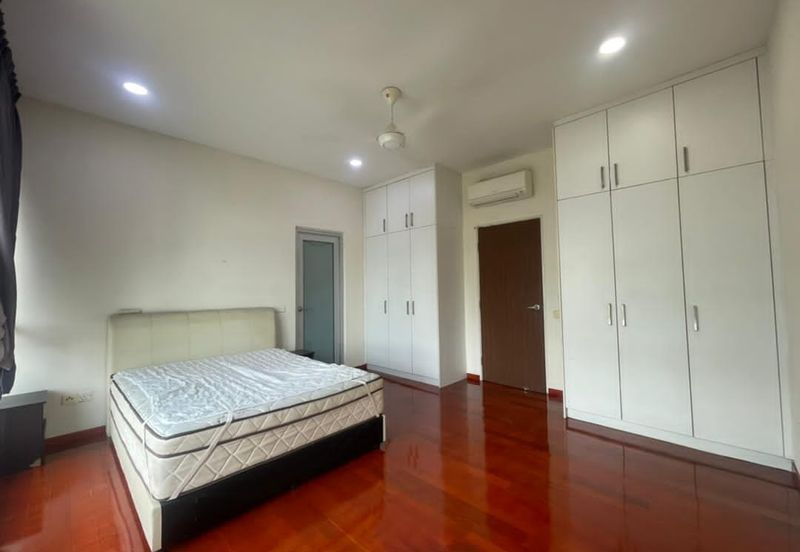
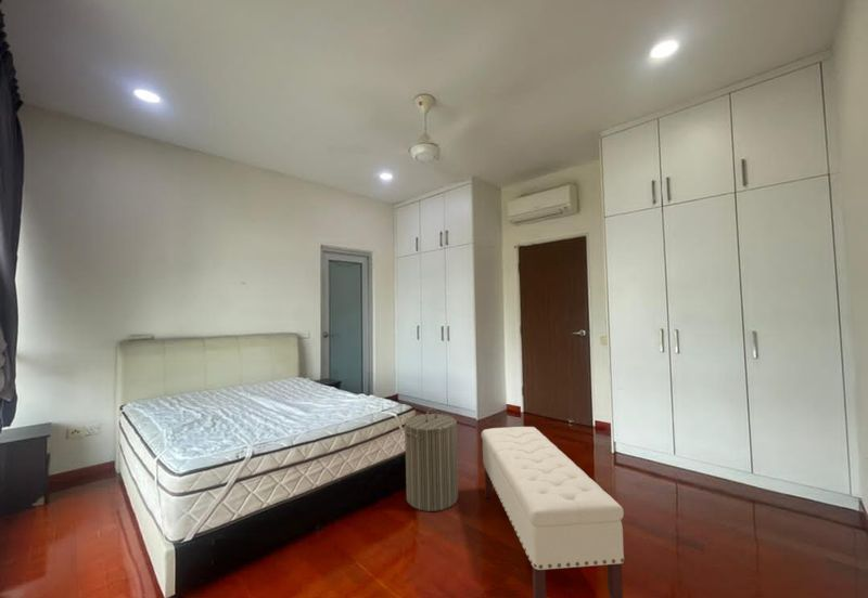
+ laundry hamper [404,407,459,512]
+ bench [481,426,626,598]
